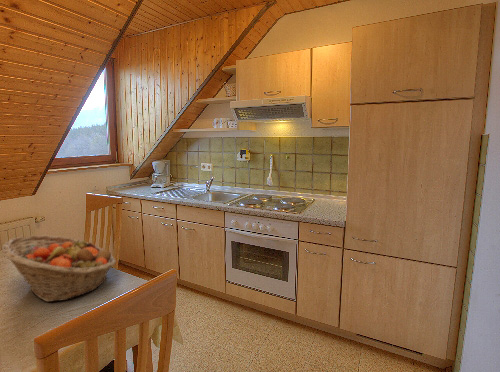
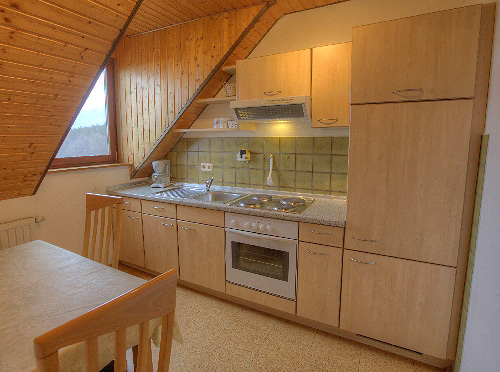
- fruit basket [0,234,117,303]
